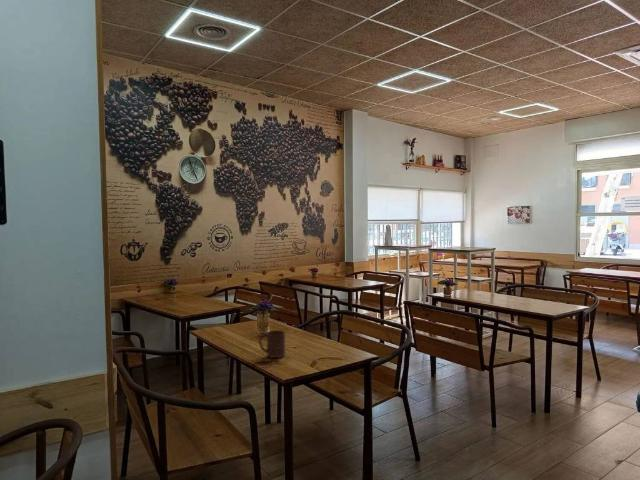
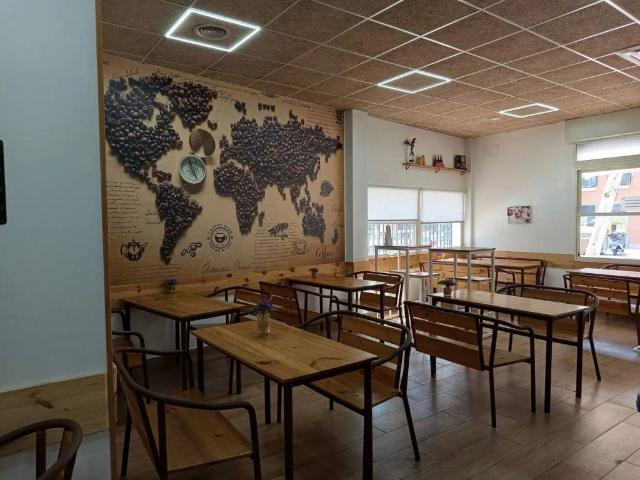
- cup [258,329,286,359]
